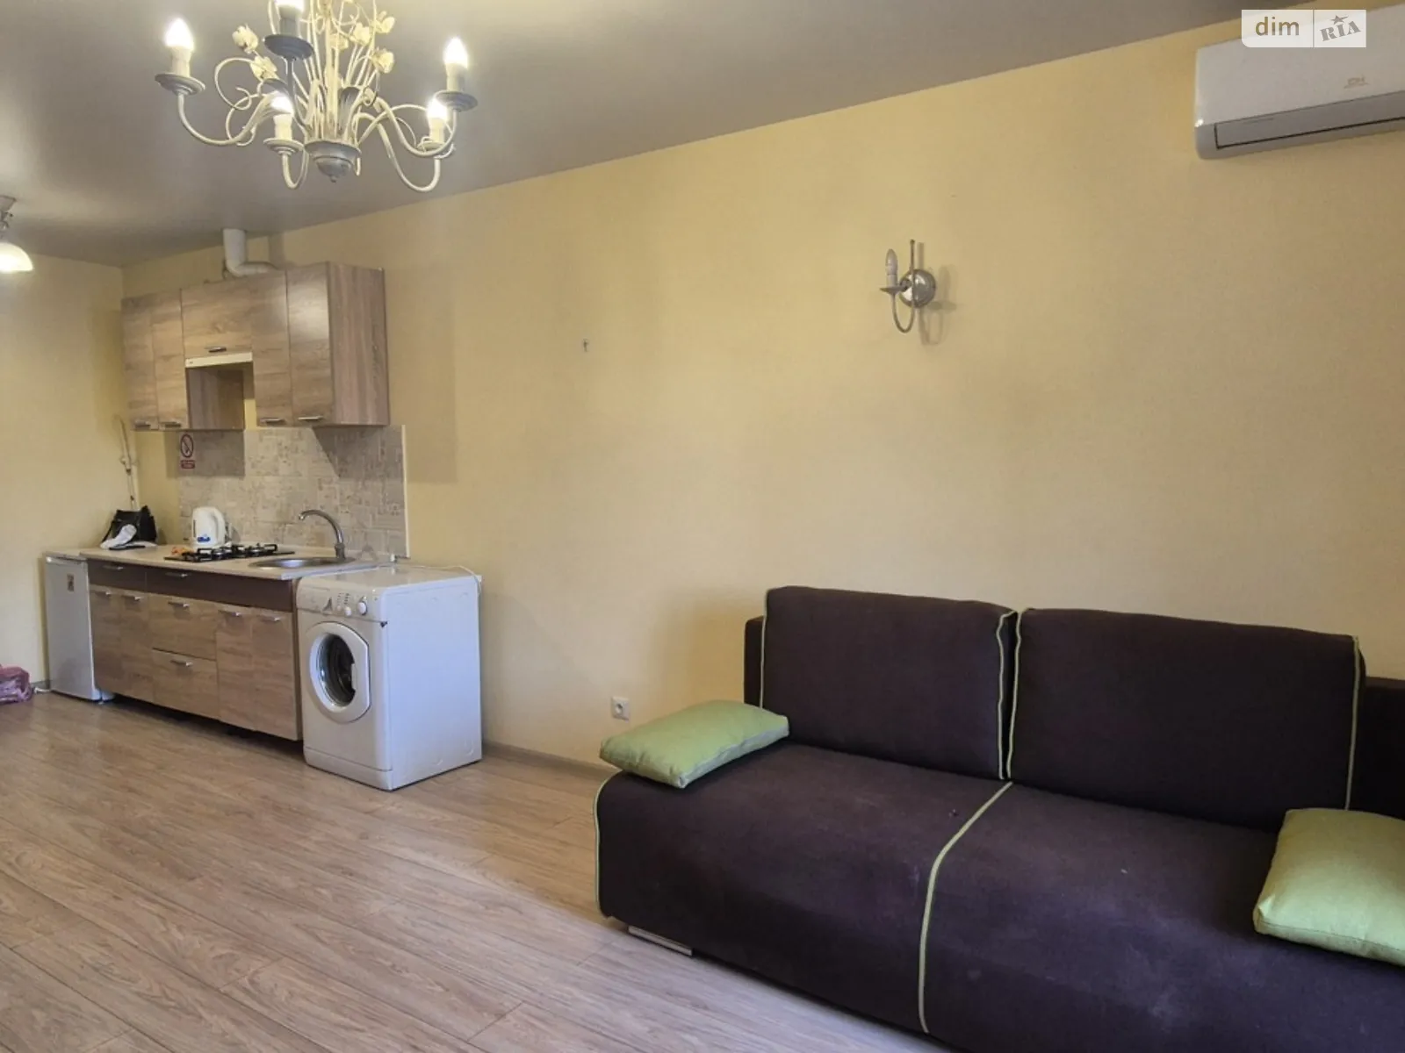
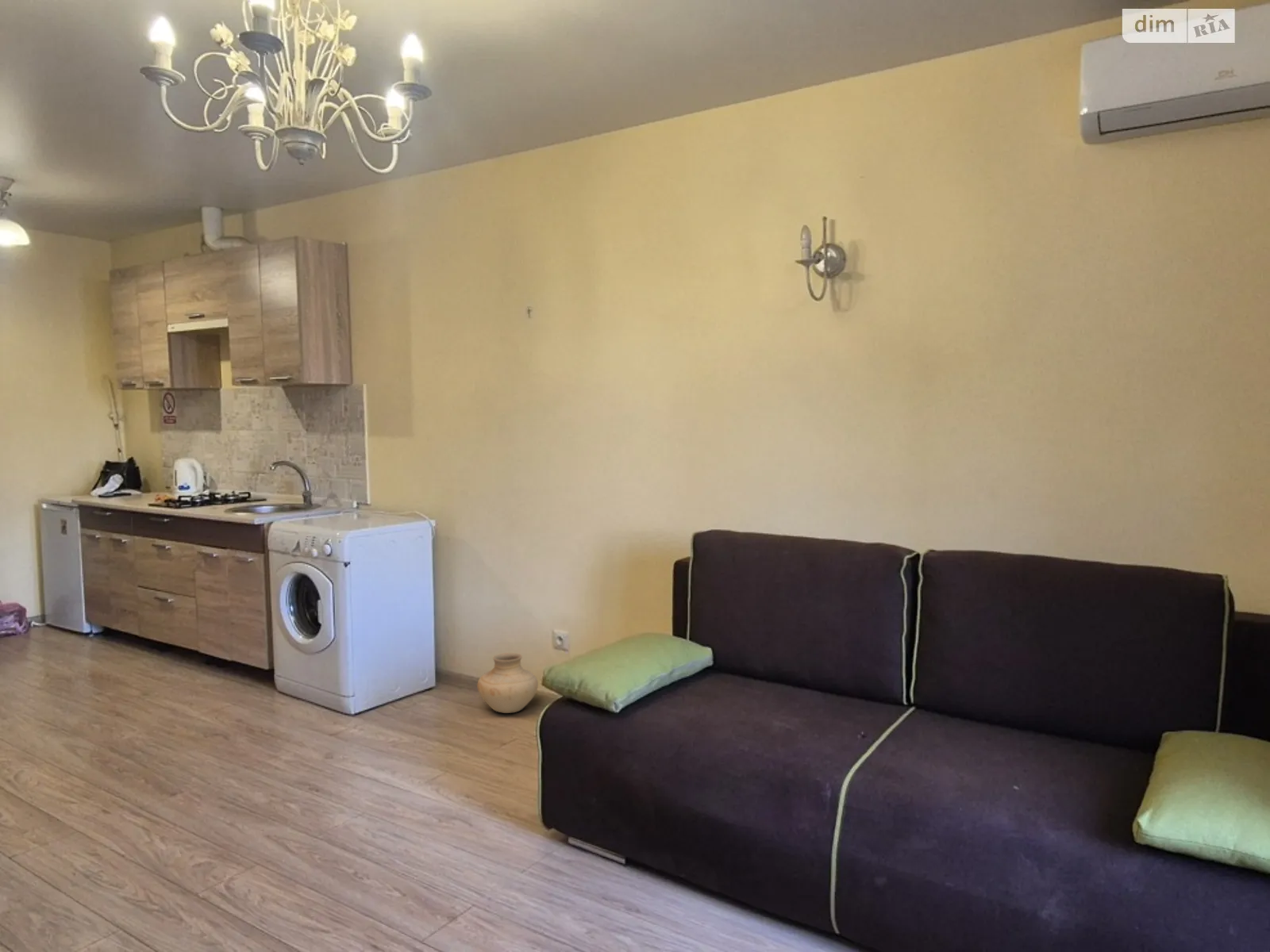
+ vase [476,652,539,714]
